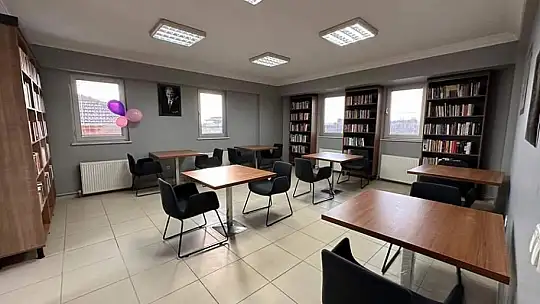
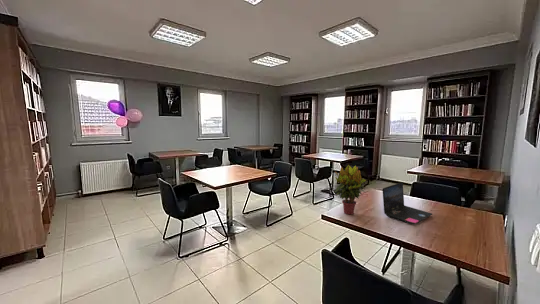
+ potted plant [333,164,367,215]
+ laptop [381,181,433,225]
